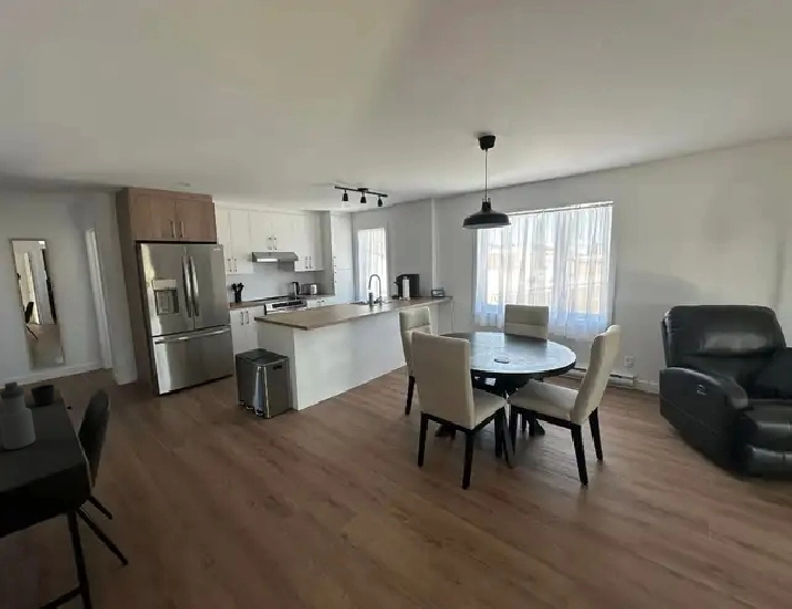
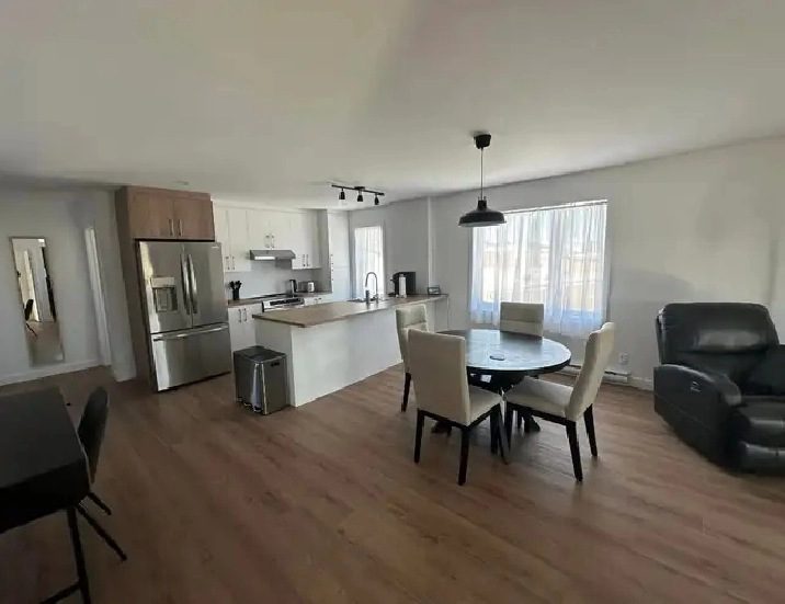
- water bottle [0,381,37,451]
- cup [30,384,55,407]
